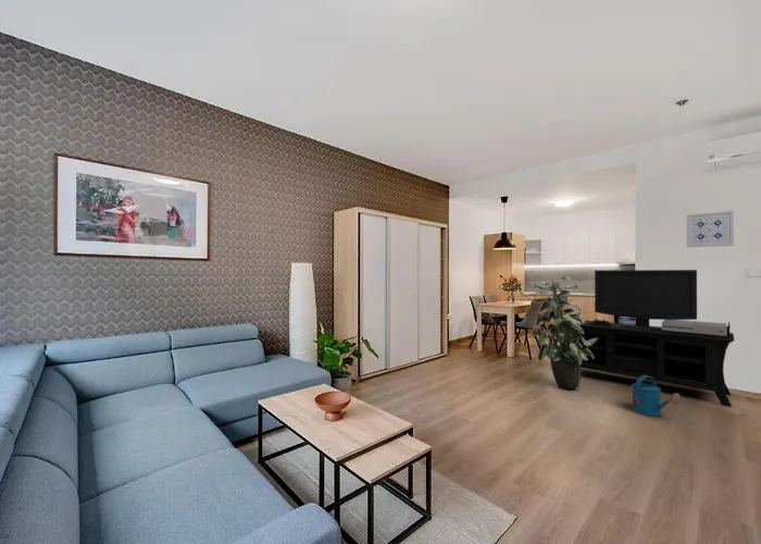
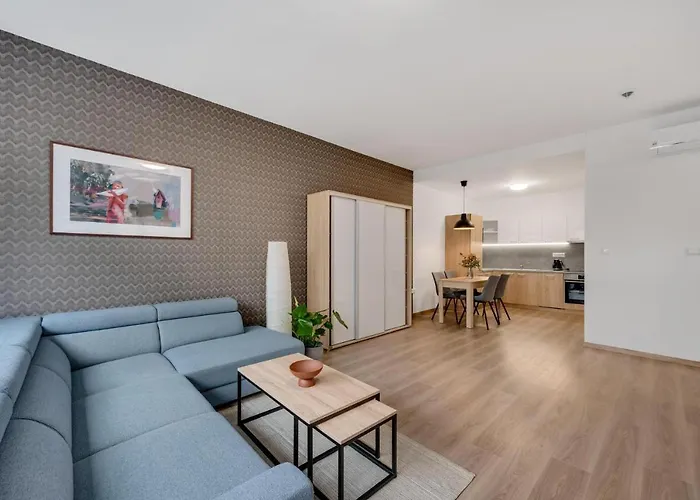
- wall art [685,210,735,249]
- media console [561,269,736,408]
- watering can [632,375,682,418]
- indoor plant [526,275,598,391]
